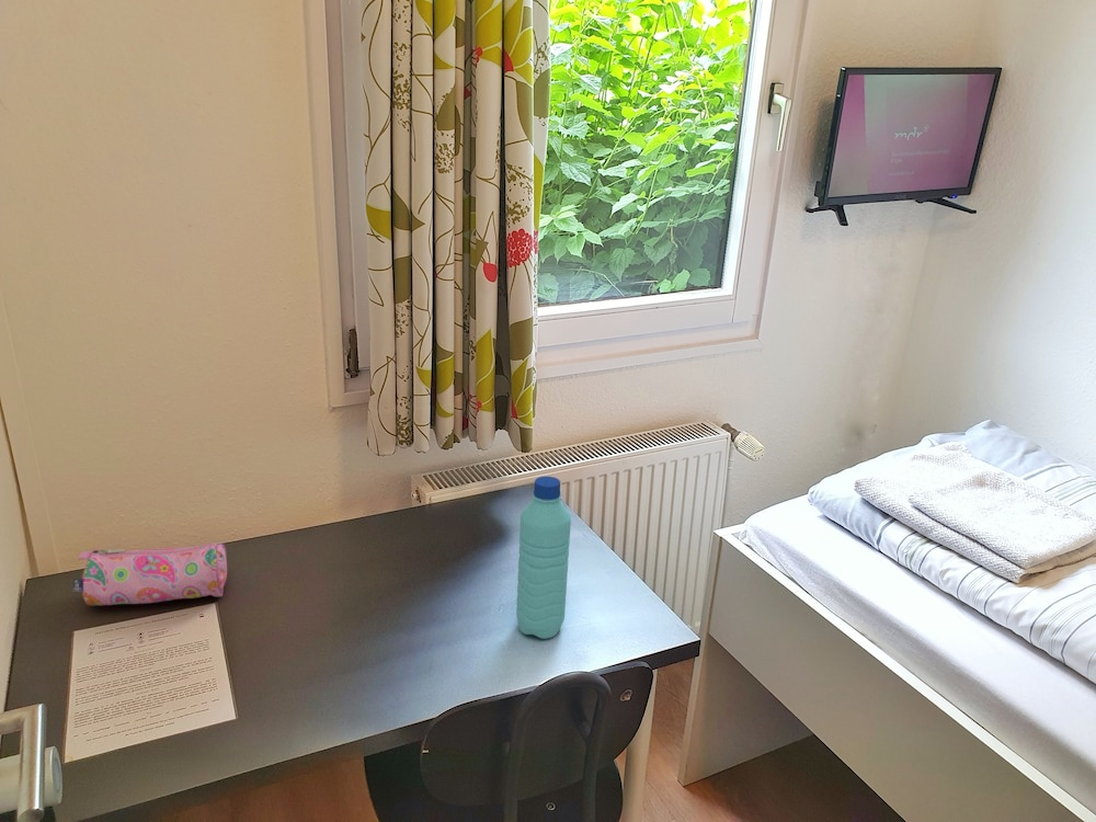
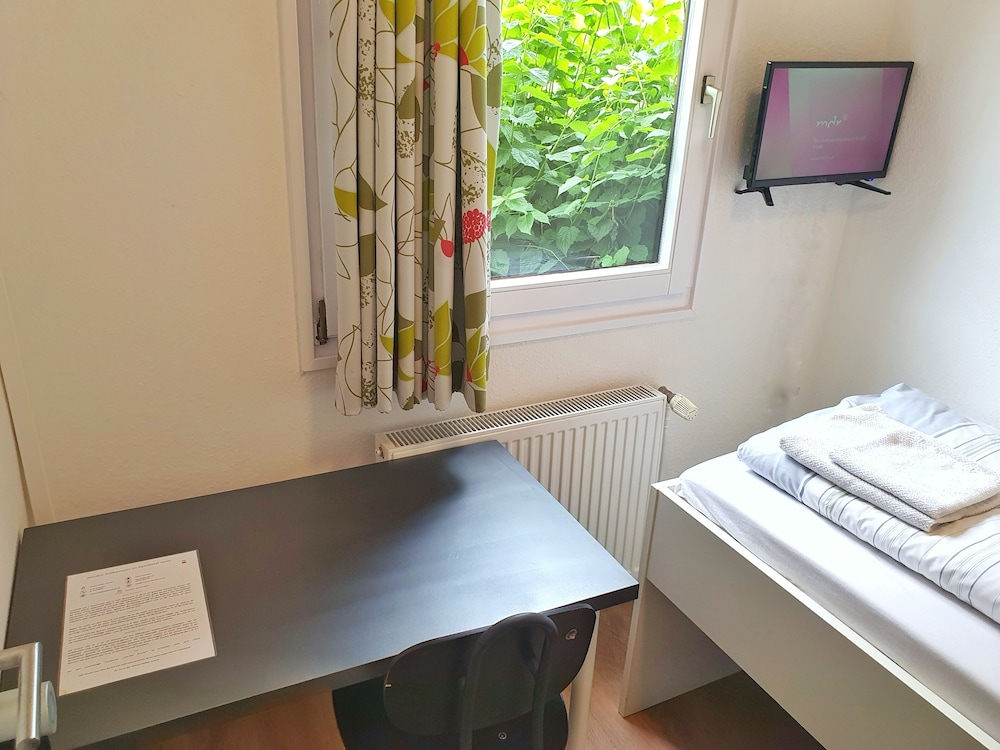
- water bottle [515,476,572,640]
- pencil case [72,541,228,606]
